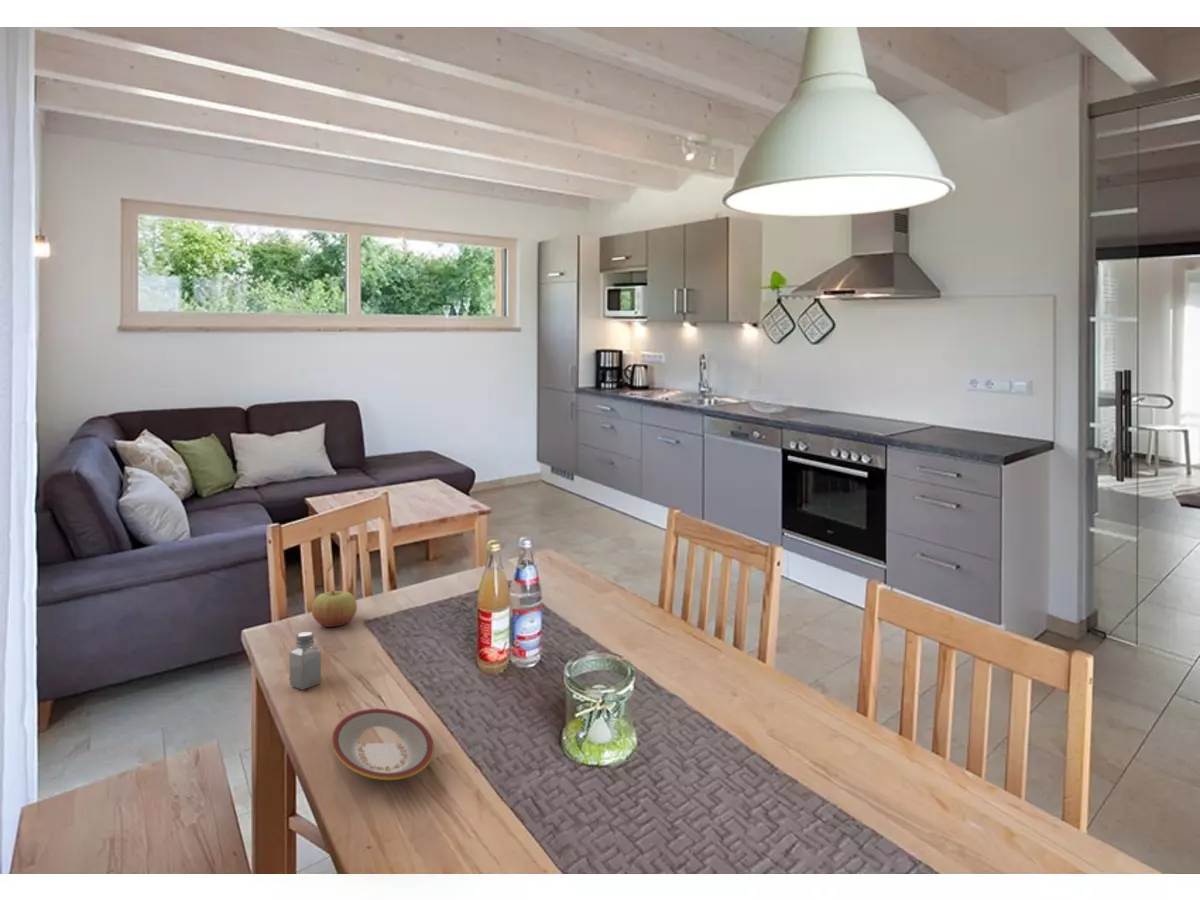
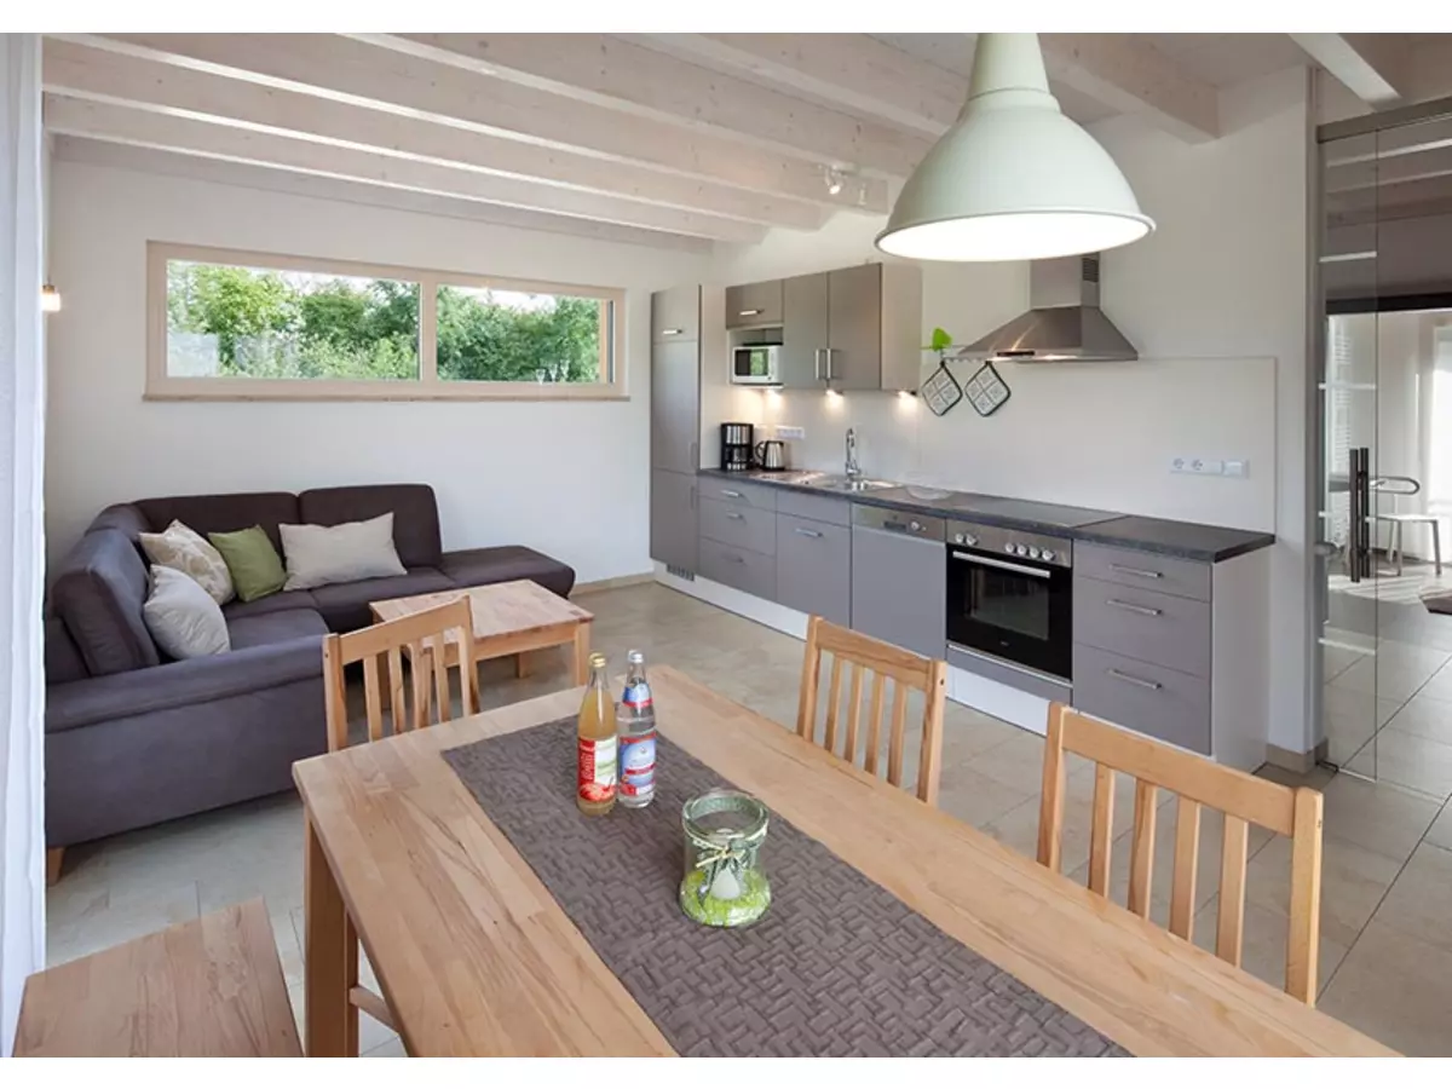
- saltshaker [288,631,322,690]
- apple [311,590,358,628]
- plate [331,708,435,781]
